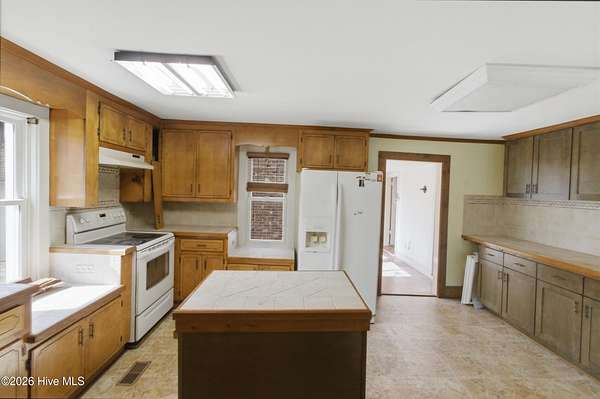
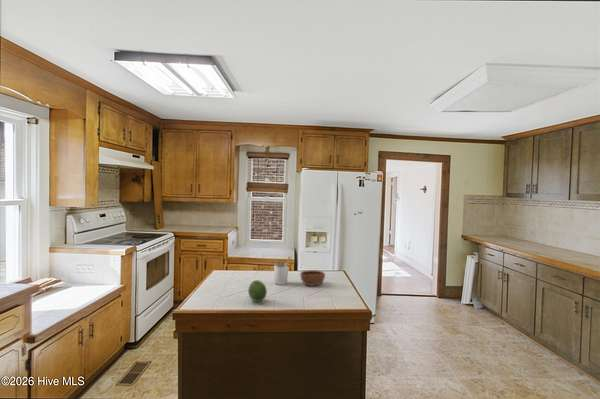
+ fruit [247,279,268,303]
+ bowl [299,269,326,287]
+ utensil holder [270,256,291,286]
